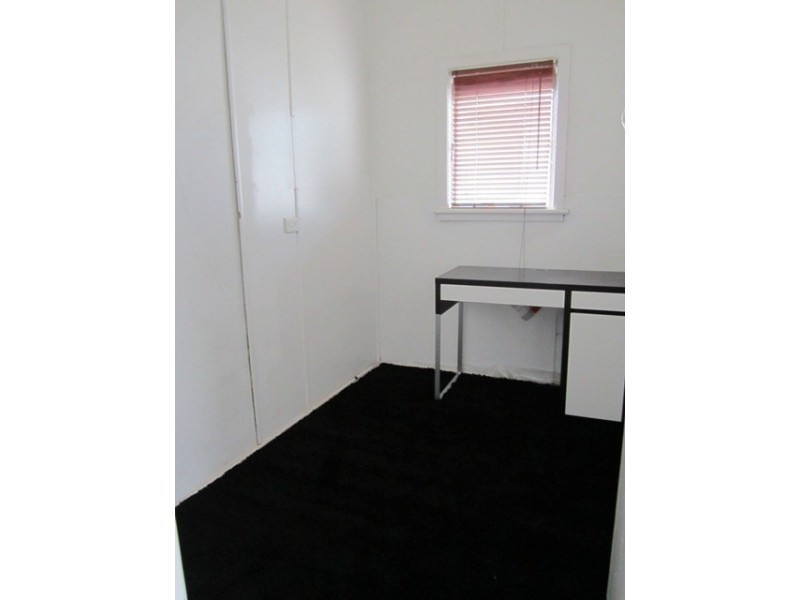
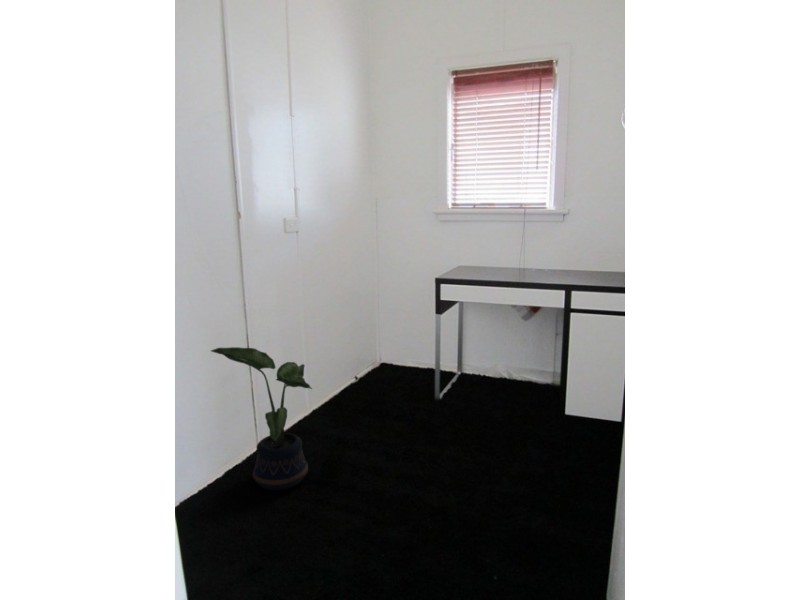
+ potted plant [210,346,313,491]
